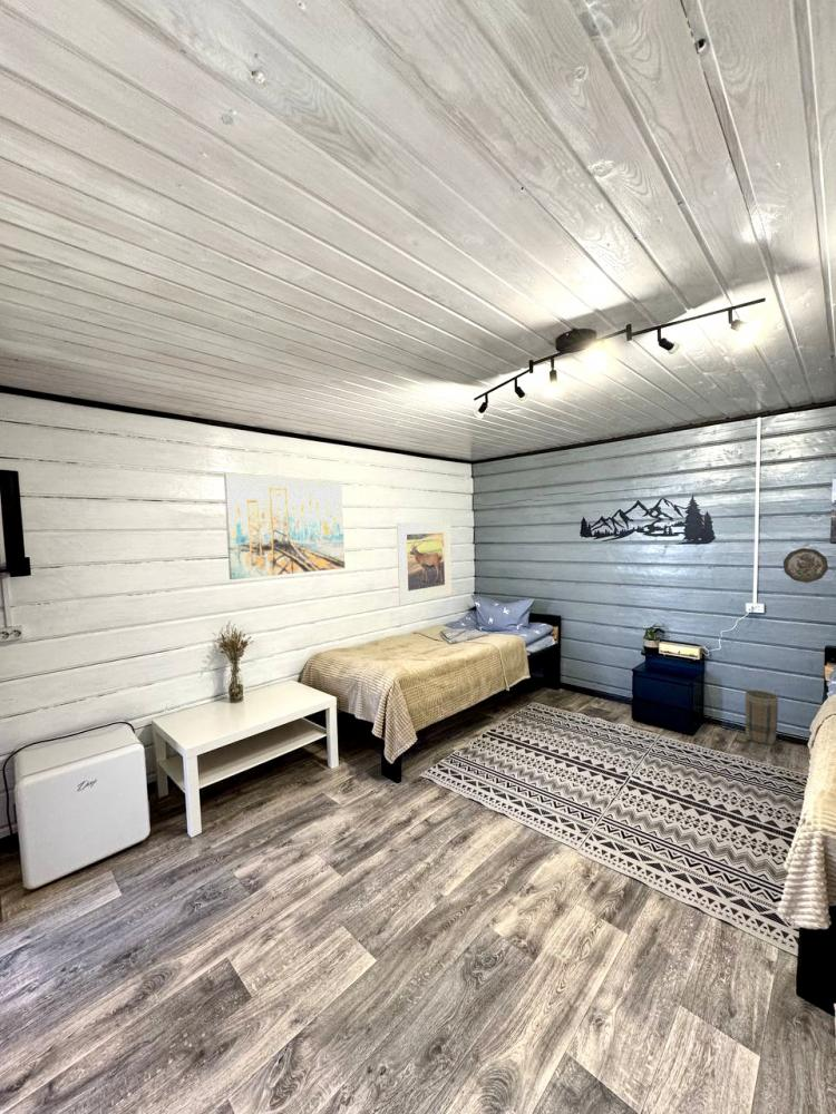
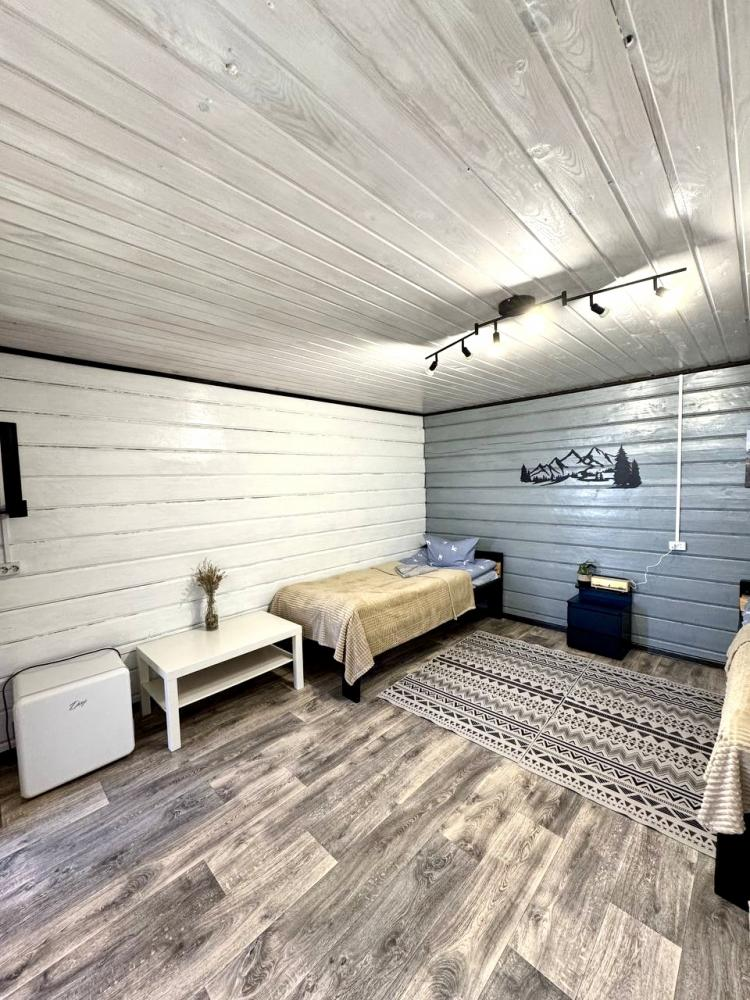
- wall art [223,472,346,580]
- decorative plate [782,547,829,584]
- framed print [396,521,453,605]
- basket [745,688,779,746]
